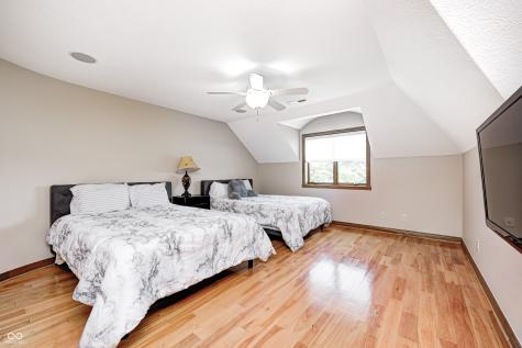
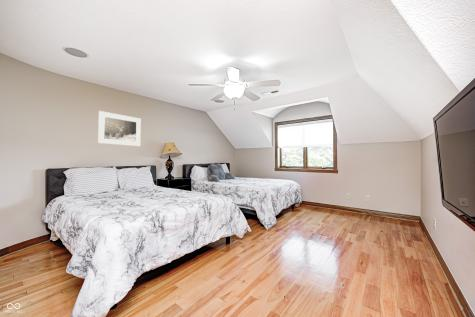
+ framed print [97,110,142,147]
